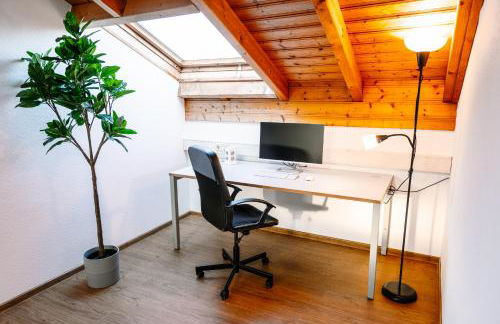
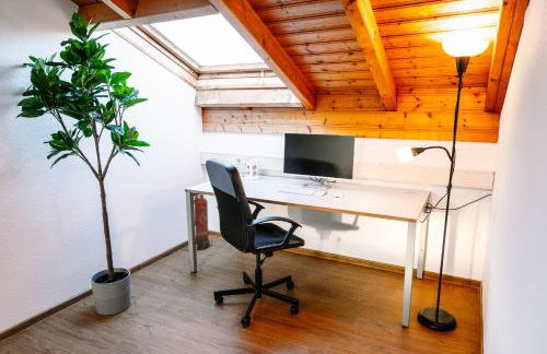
+ fire extinguisher [193,193,213,250]
